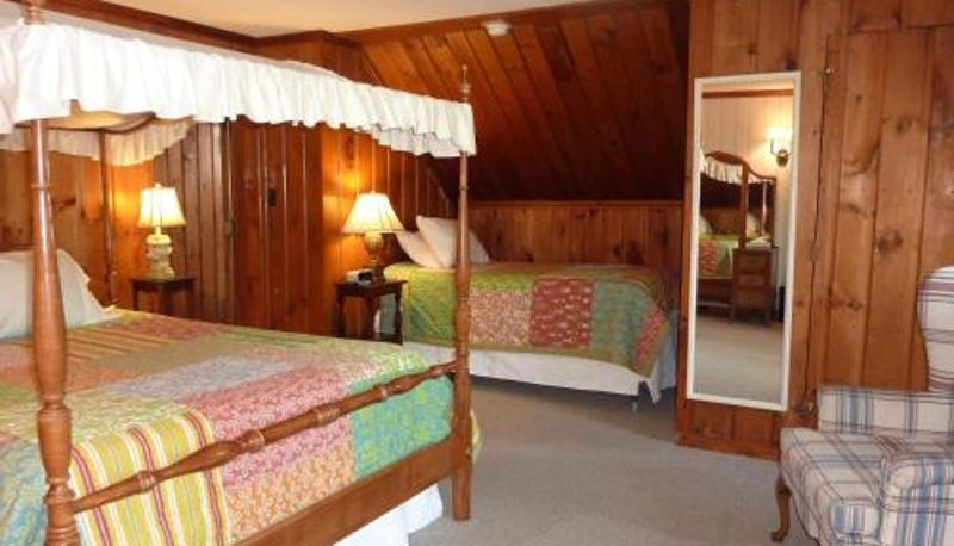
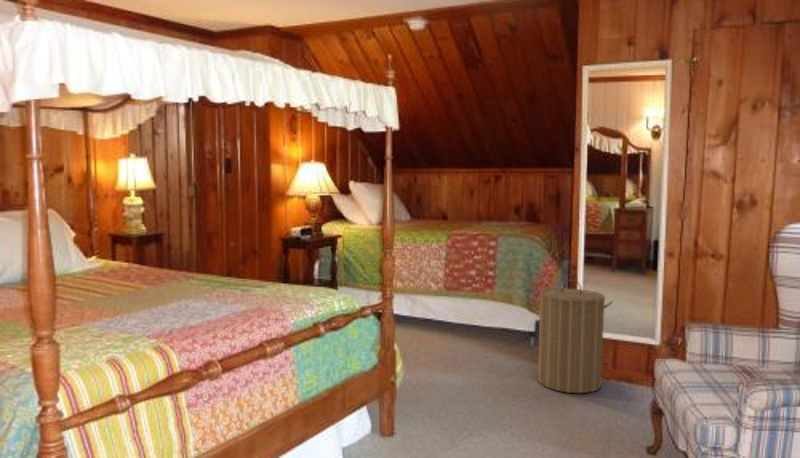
+ laundry hamper [533,278,614,394]
